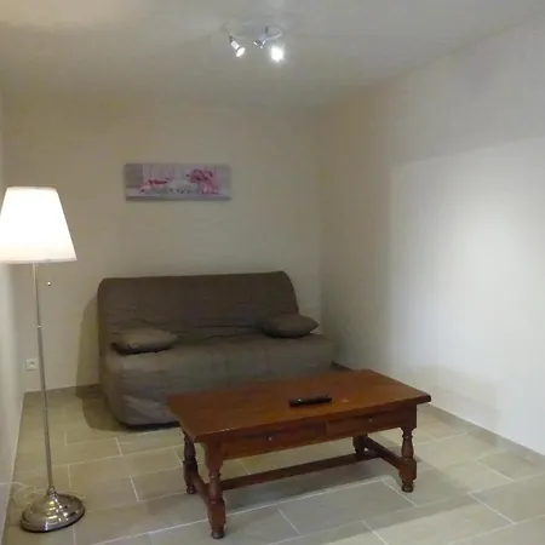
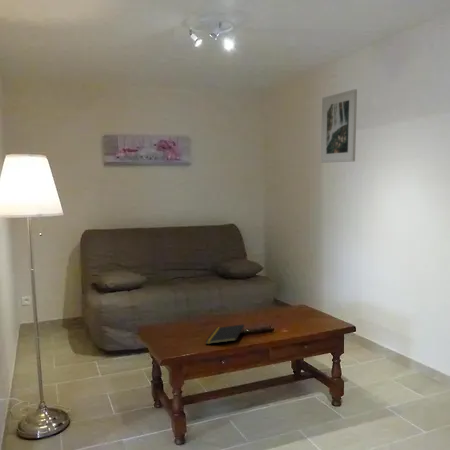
+ notepad [204,323,245,345]
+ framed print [320,88,358,164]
